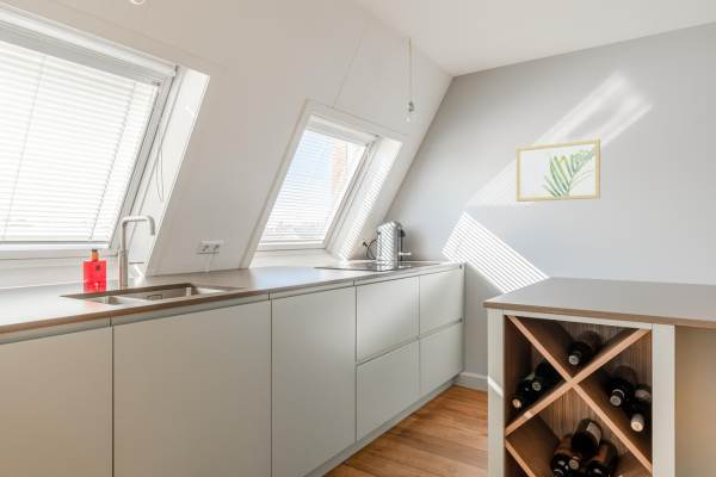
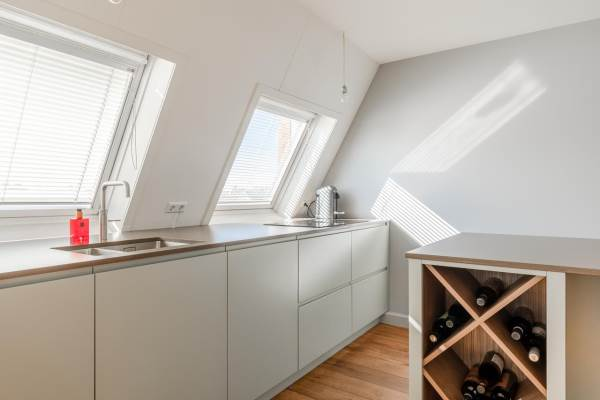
- wall art [516,138,601,203]
